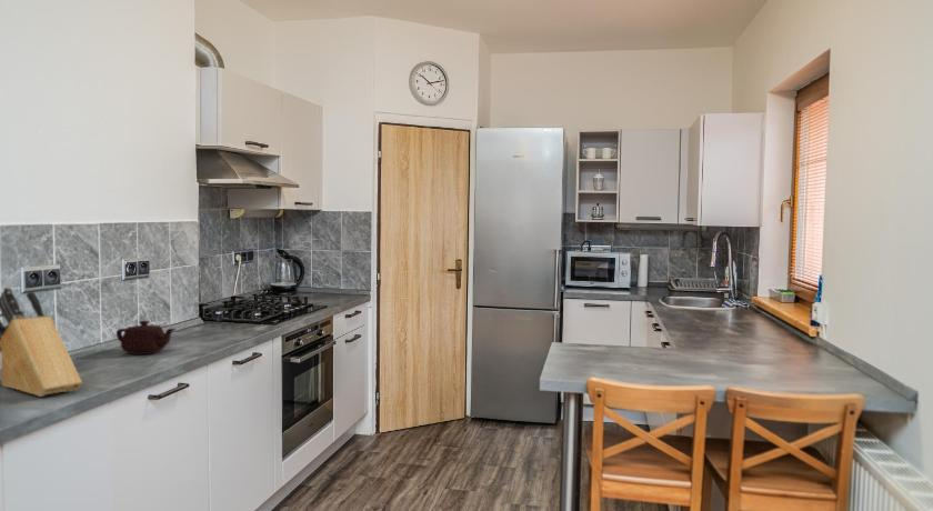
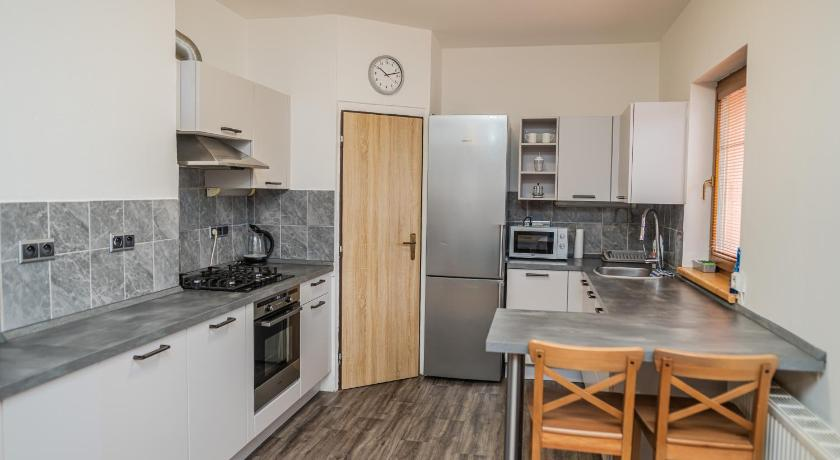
- knife block [0,287,83,398]
- teapot [116,320,177,355]
